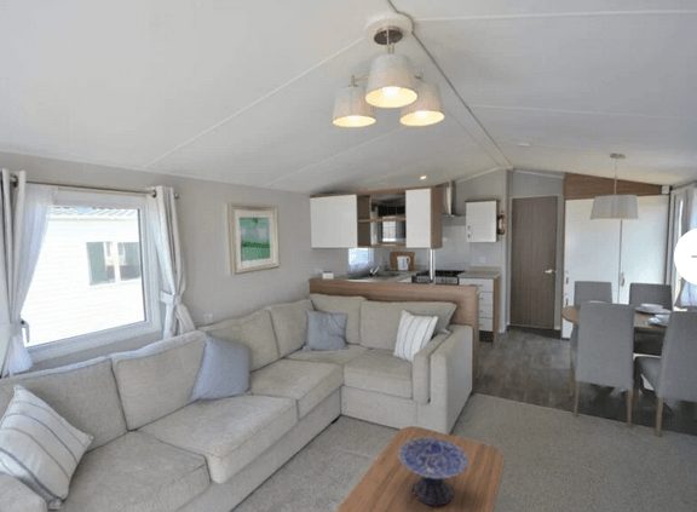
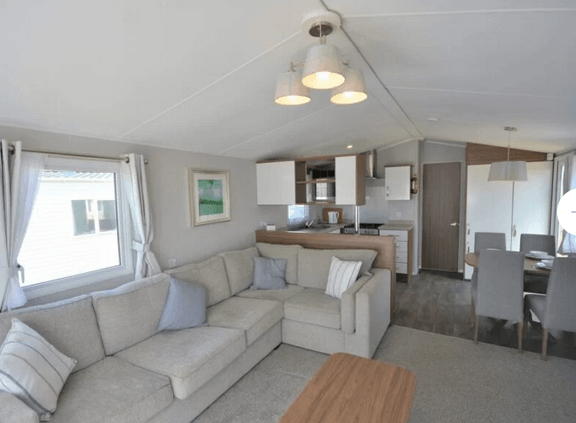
- decorative bowl [397,436,470,507]
